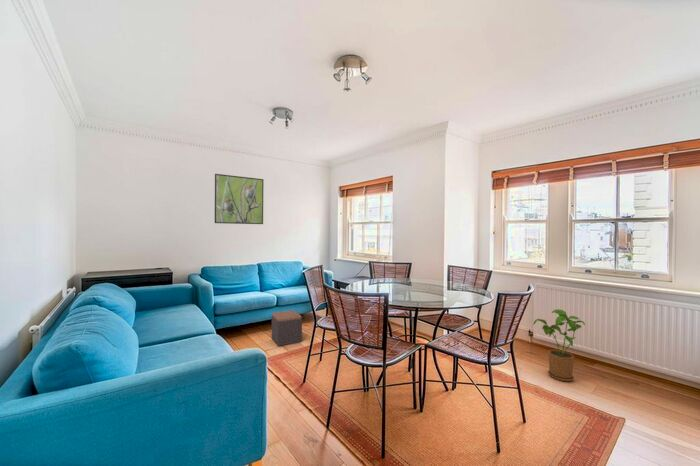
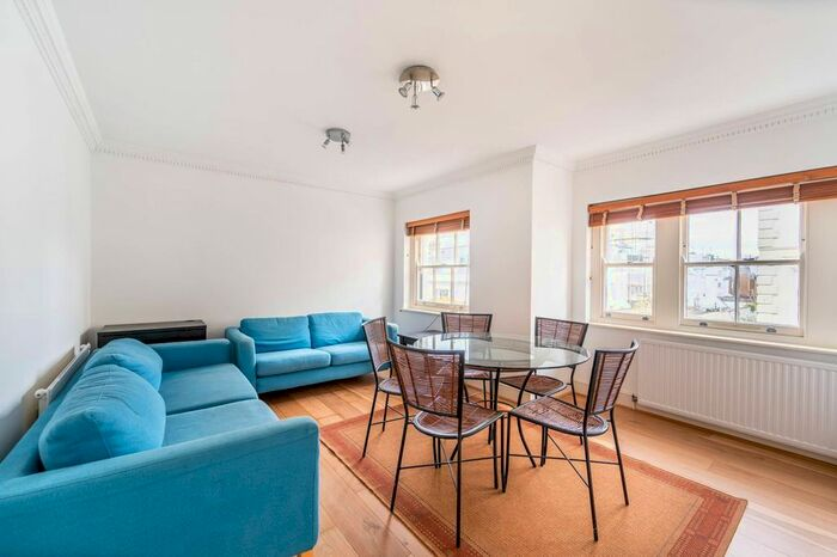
- footstool [271,309,303,347]
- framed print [214,173,265,225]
- house plant [532,308,586,382]
